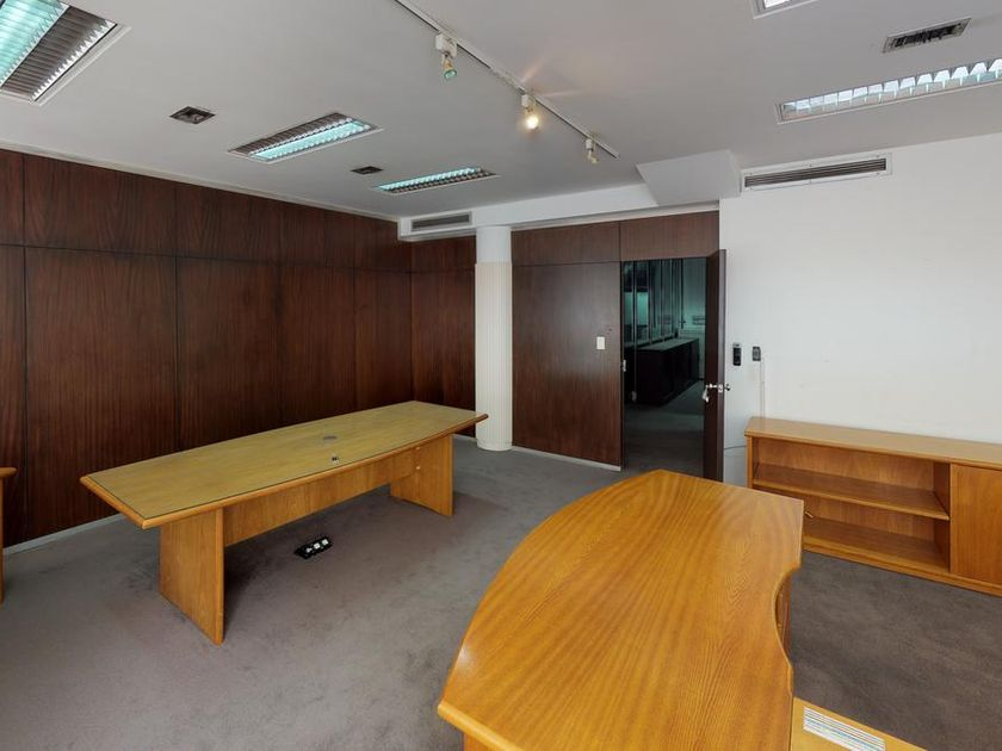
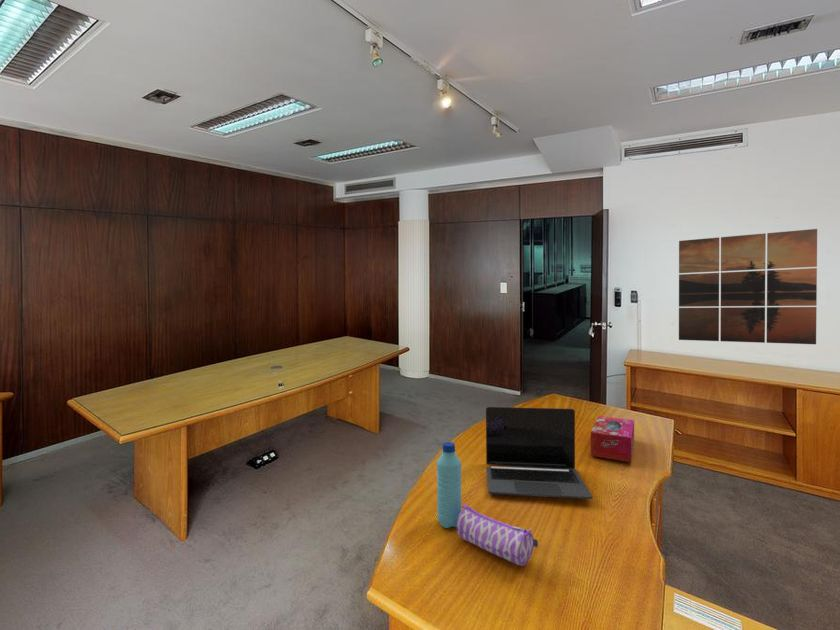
+ water bottle [436,441,462,529]
+ pencil case [456,503,539,567]
+ tissue box [590,415,635,463]
+ wall art [678,228,818,345]
+ laptop [485,406,593,500]
